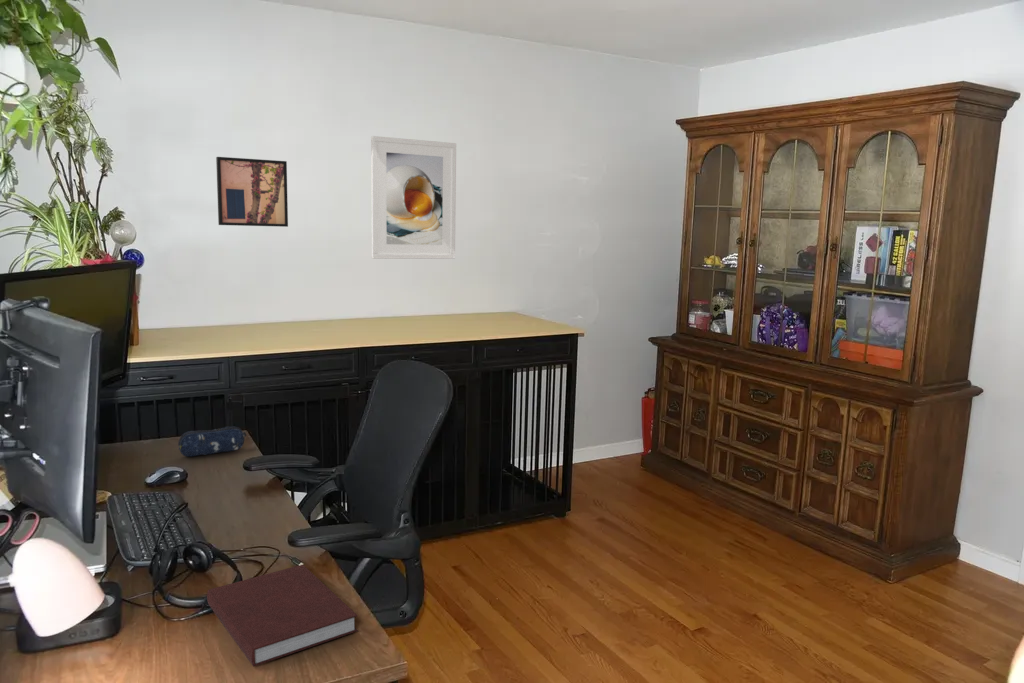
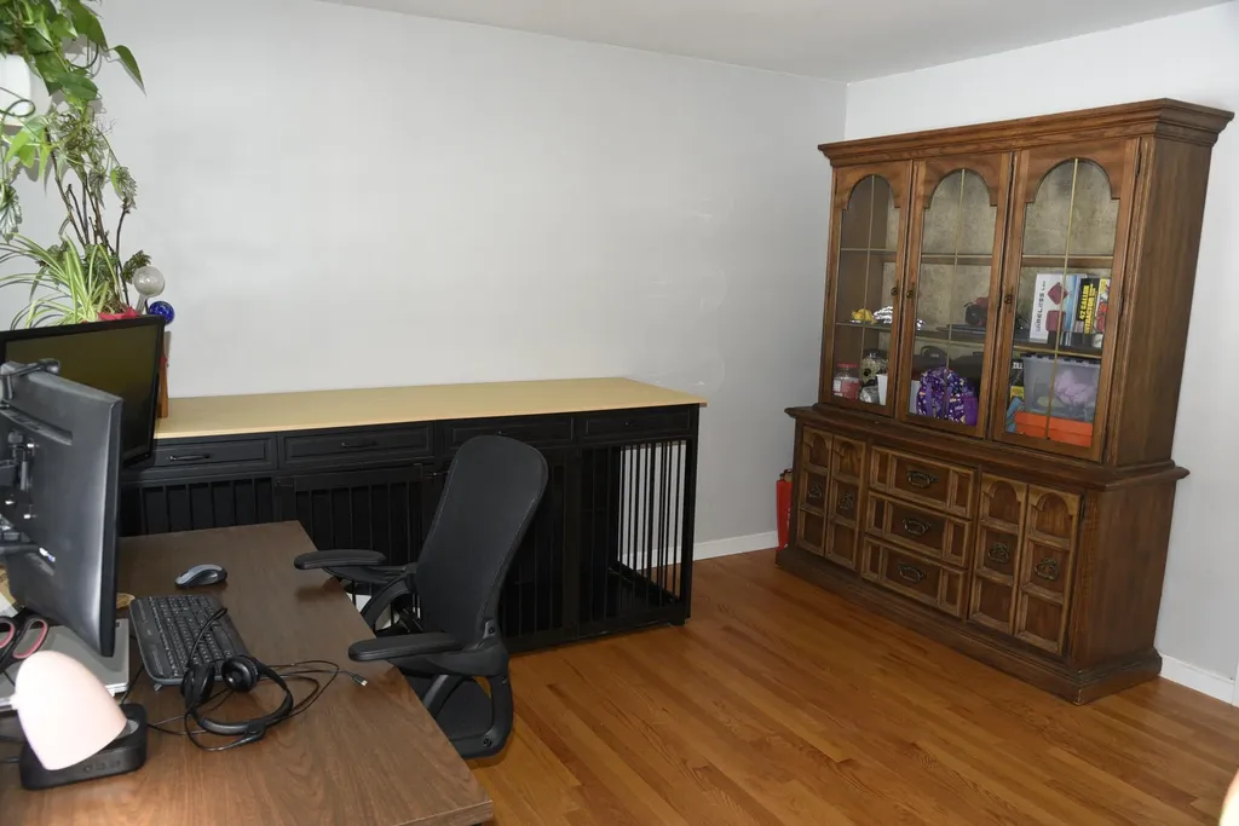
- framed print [370,135,457,260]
- notebook [206,564,359,667]
- pencil case [177,425,247,457]
- wall art [215,156,289,228]
